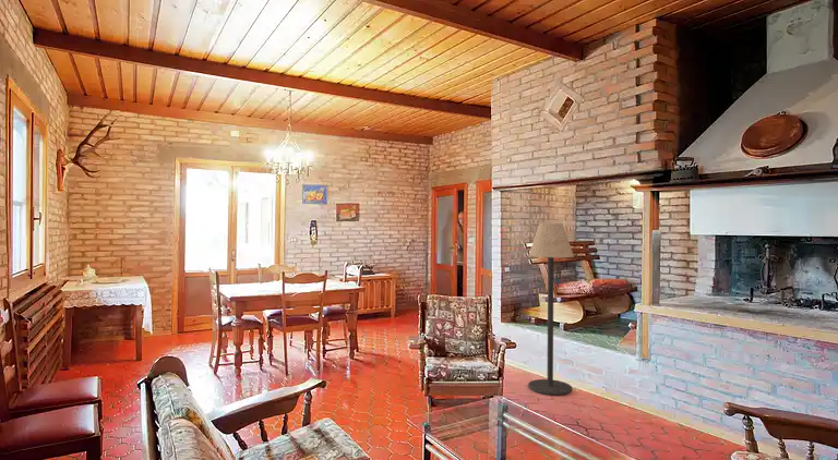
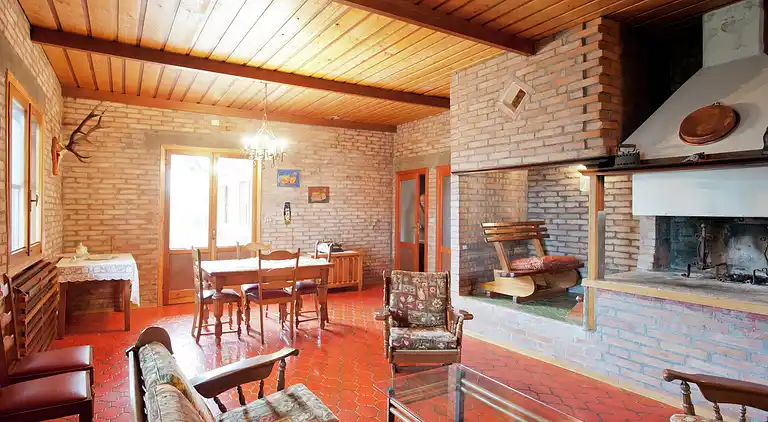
- floor lamp [527,222,575,397]
